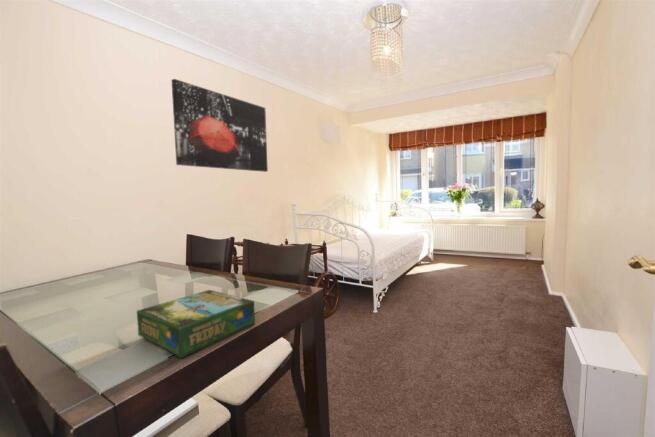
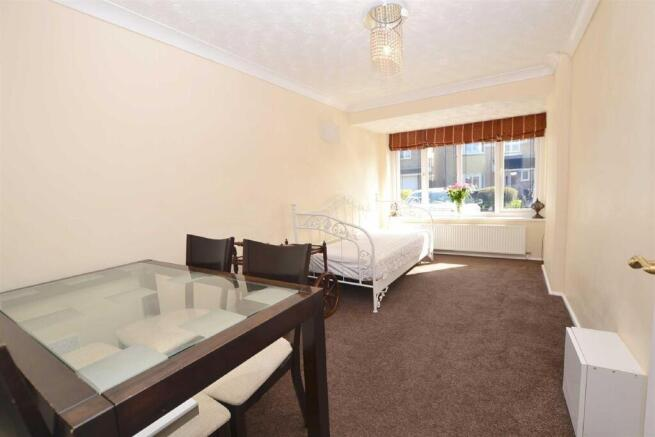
- wall art [170,78,269,173]
- board game [136,289,256,359]
